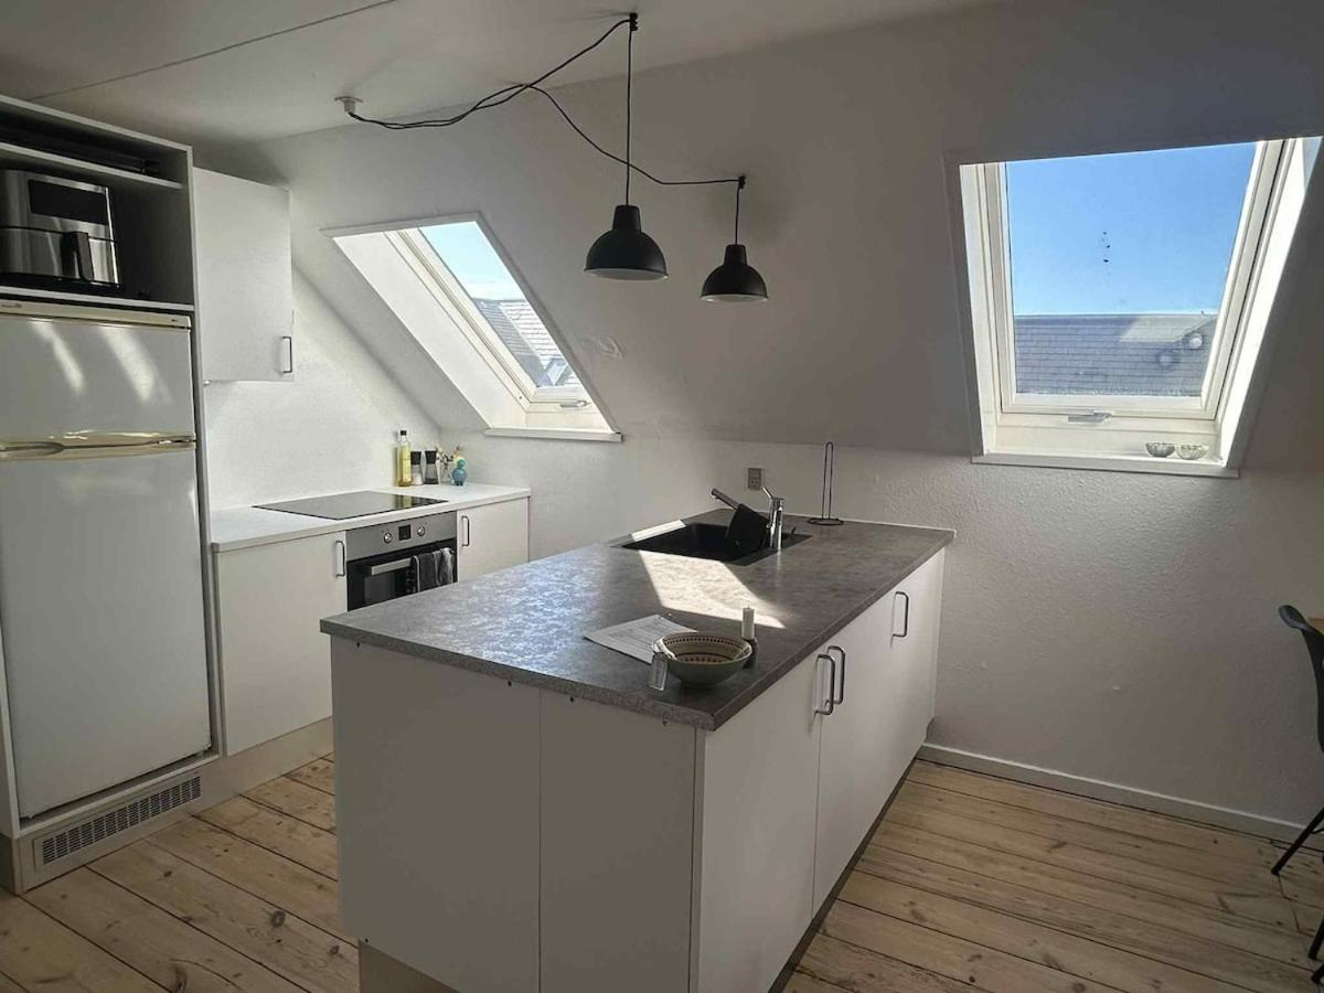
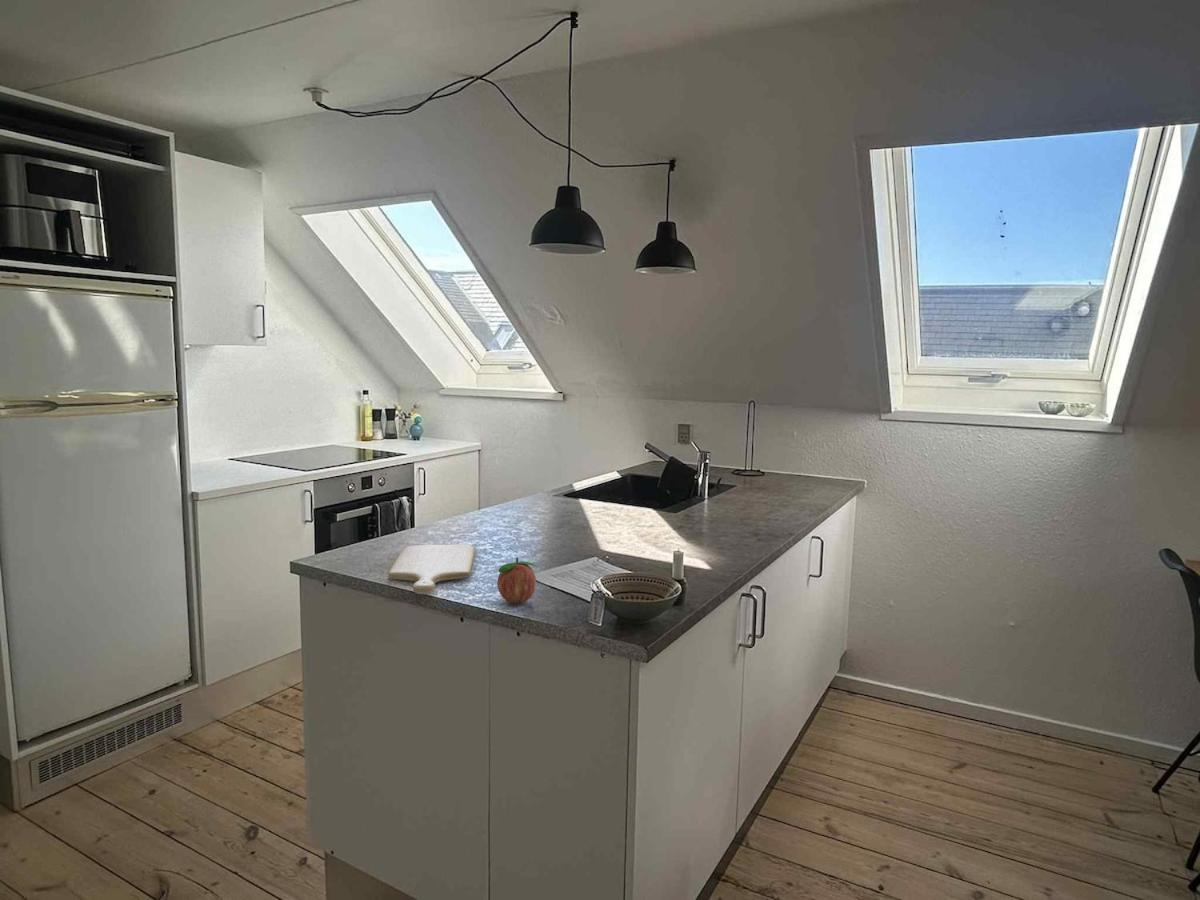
+ chopping board [387,544,476,595]
+ fruit [496,556,539,604]
